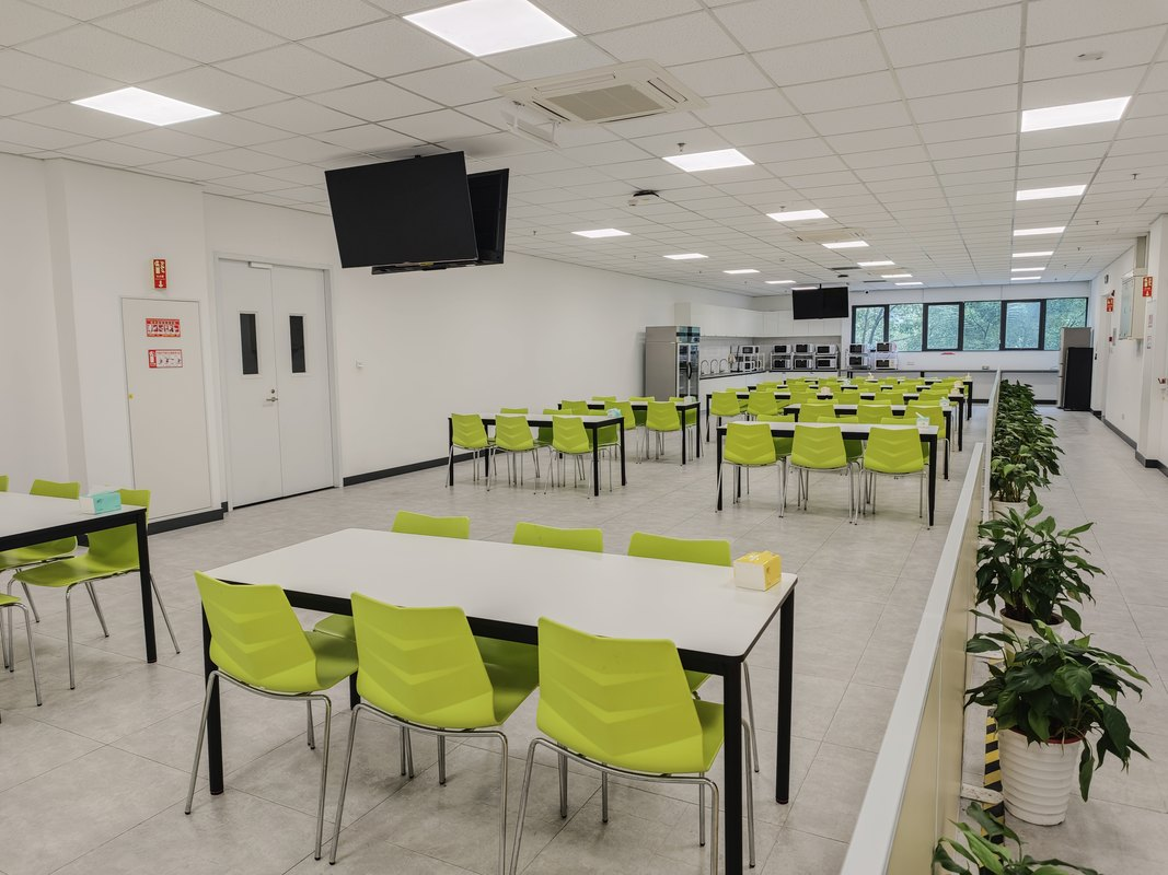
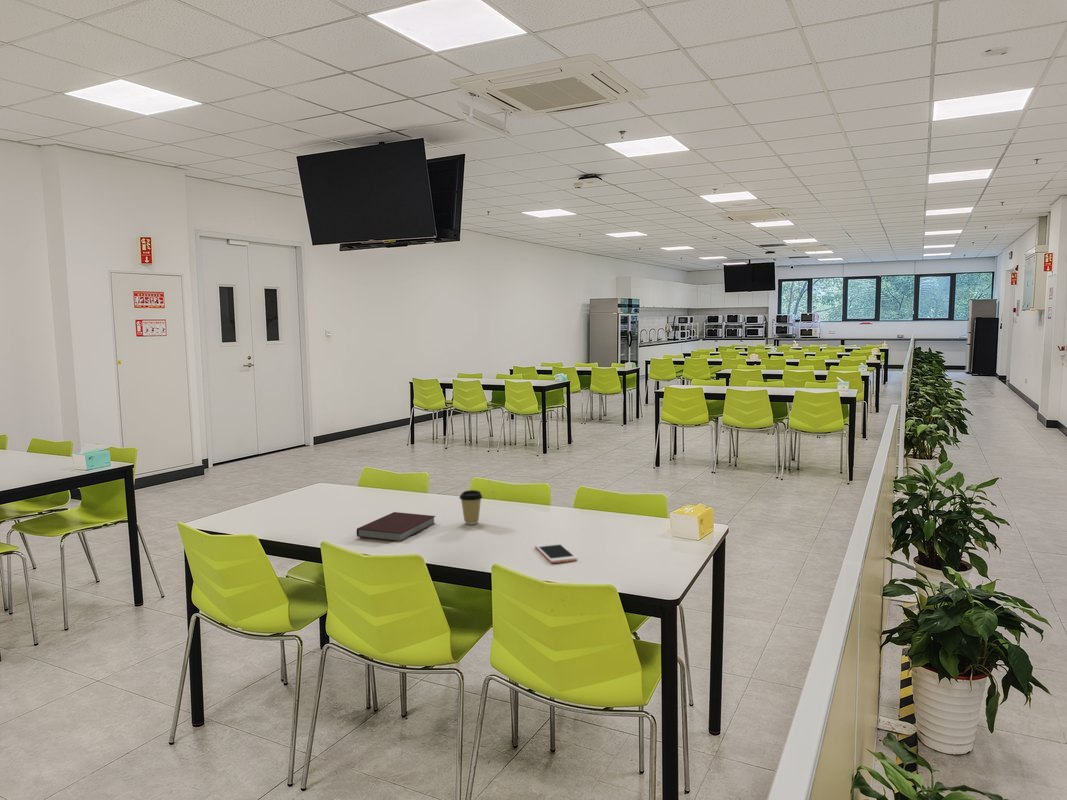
+ coffee cup [458,489,484,526]
+ cell phone [534,541,578,564]
+ notebook [356,511,436,542]
